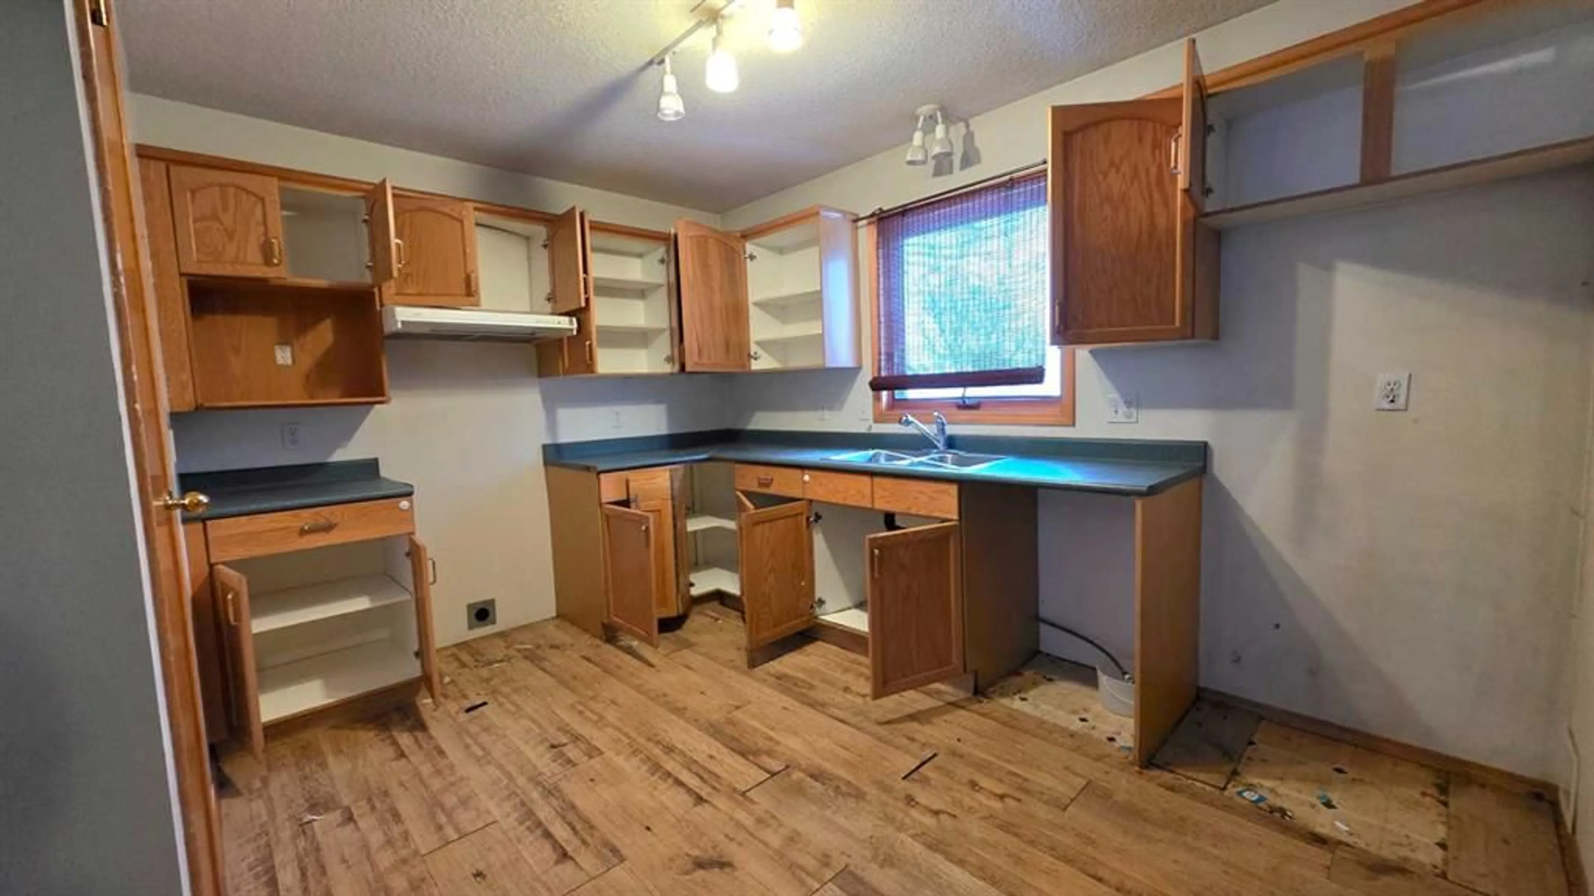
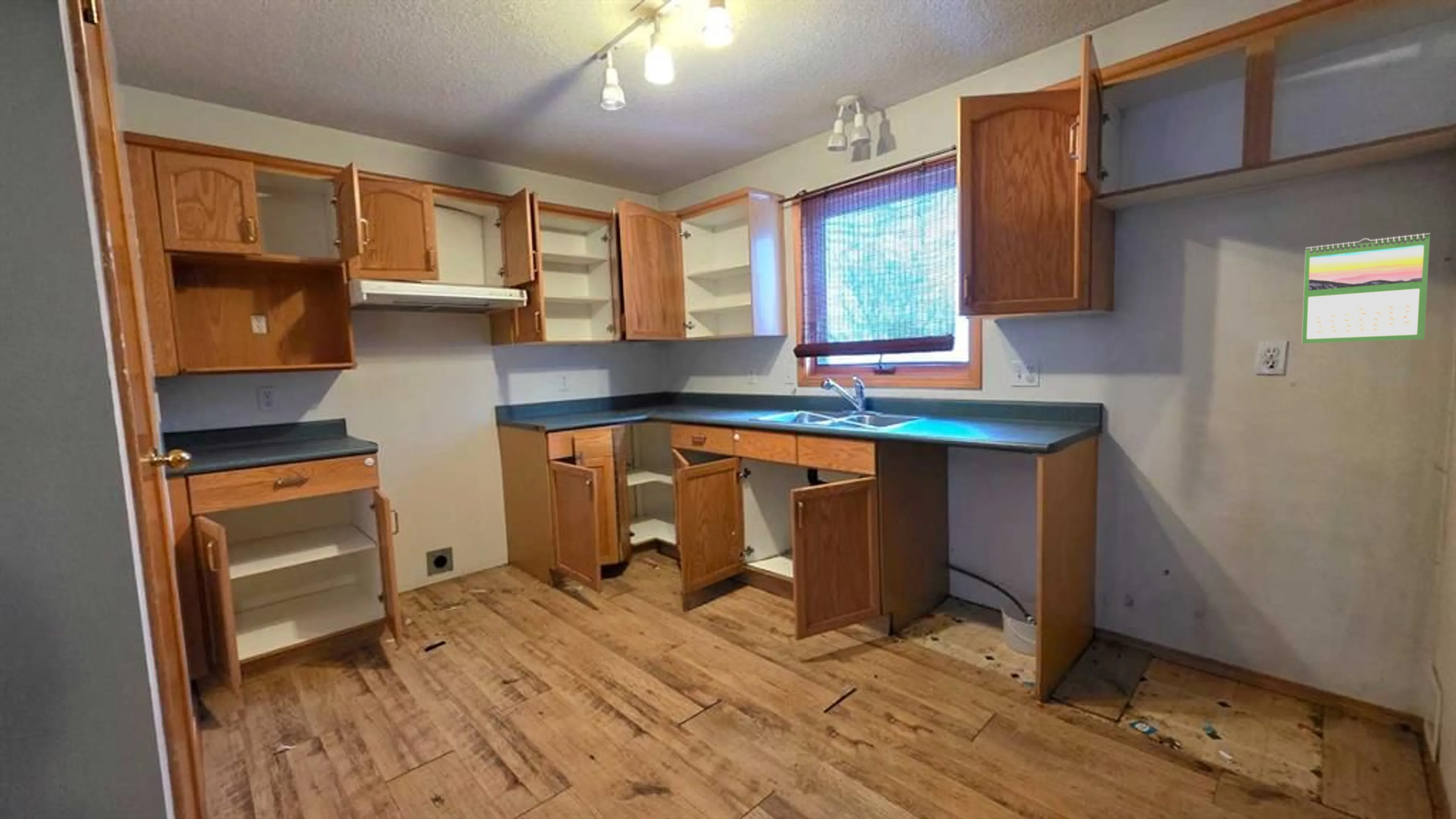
+ calendar [1301,233,1430,344]
